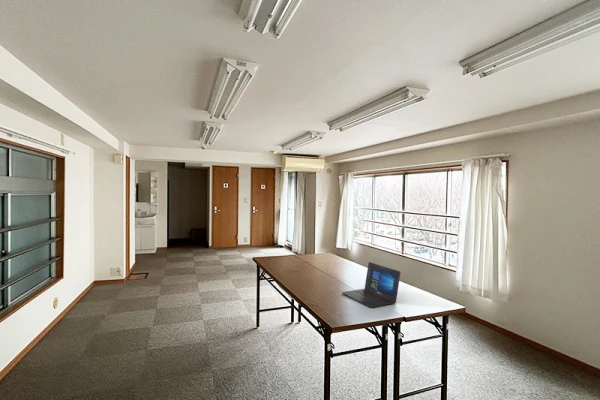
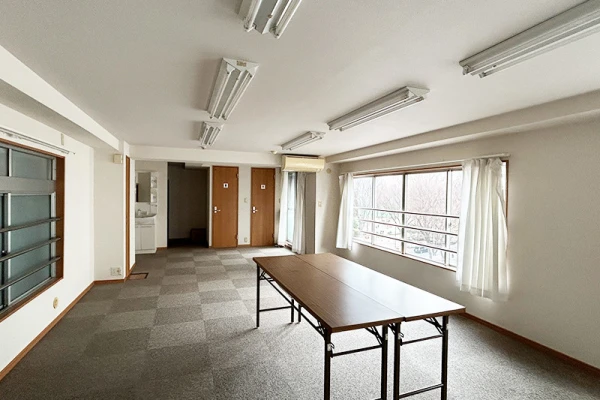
- laptop [341,261,401,308]
